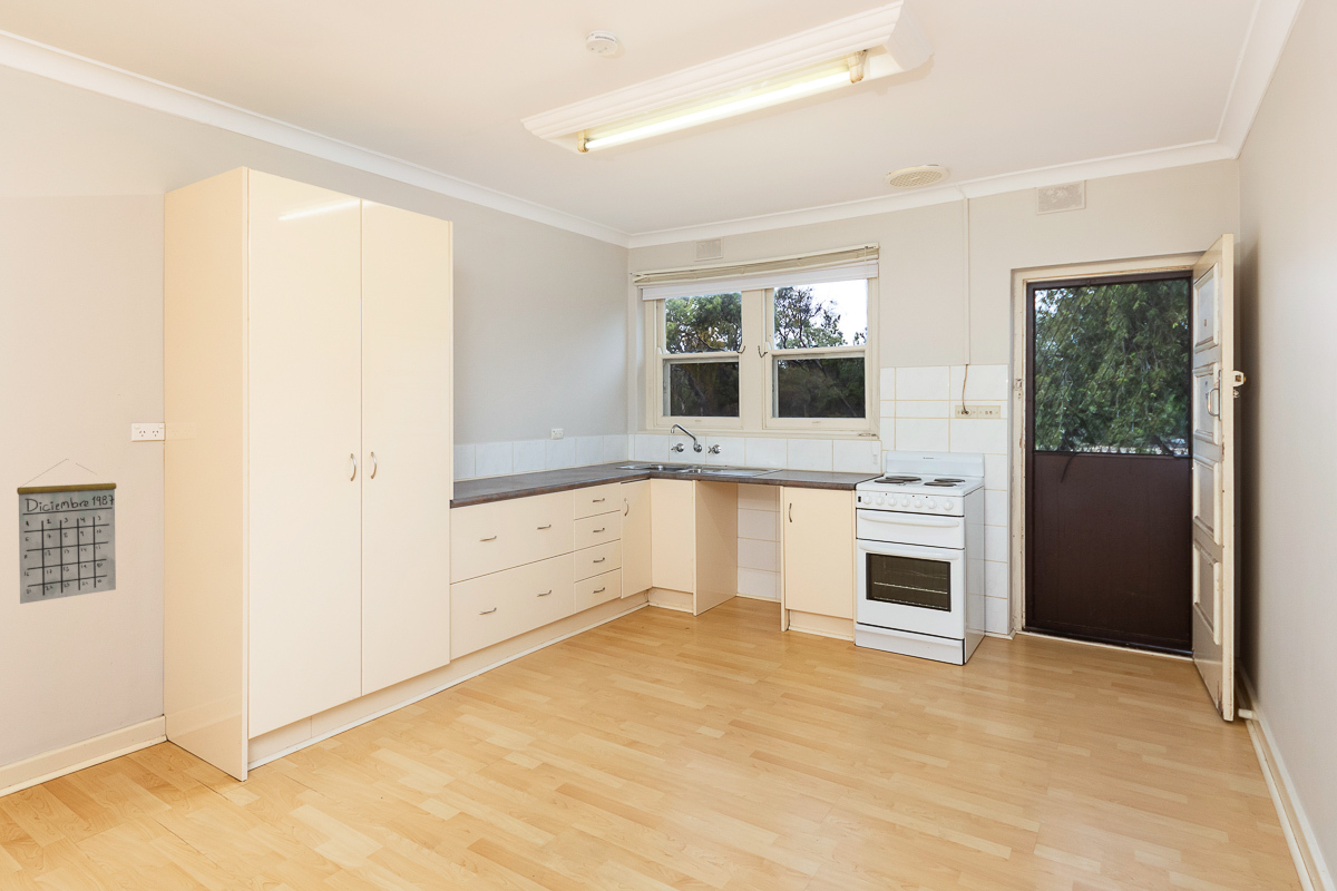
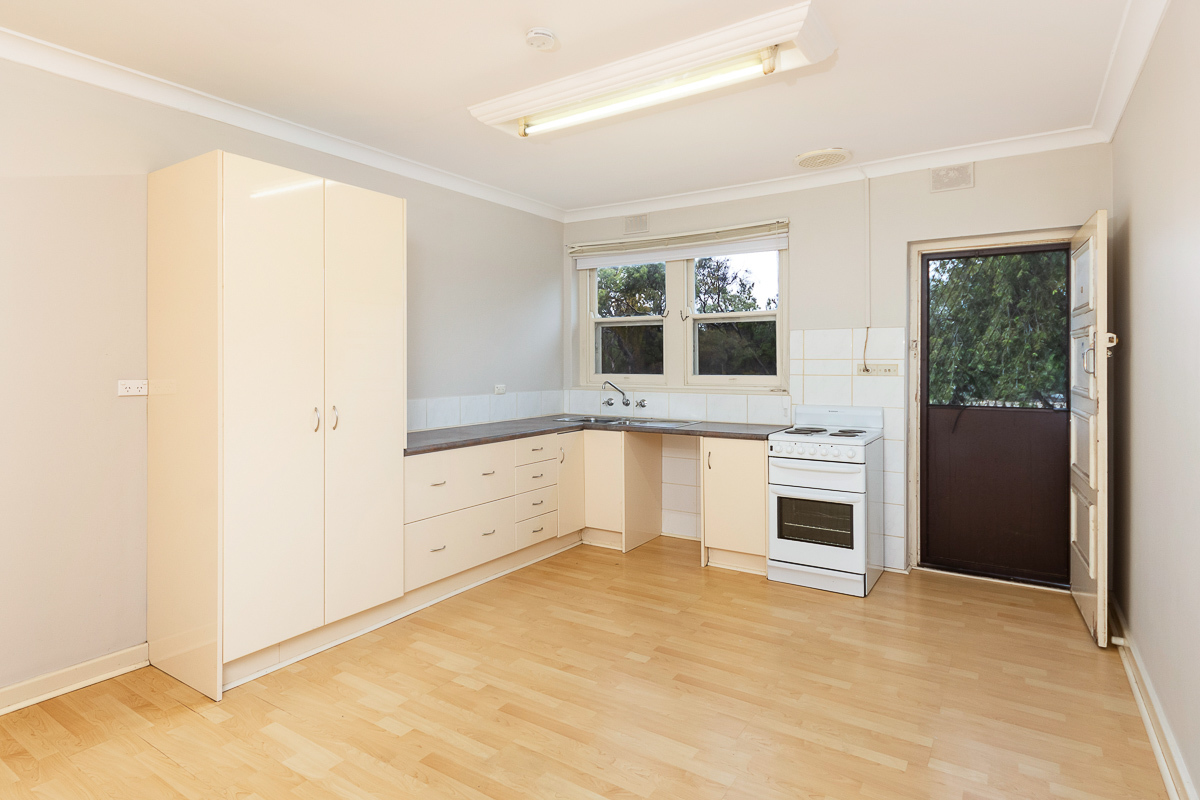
- calendar [16,458,118,605]
